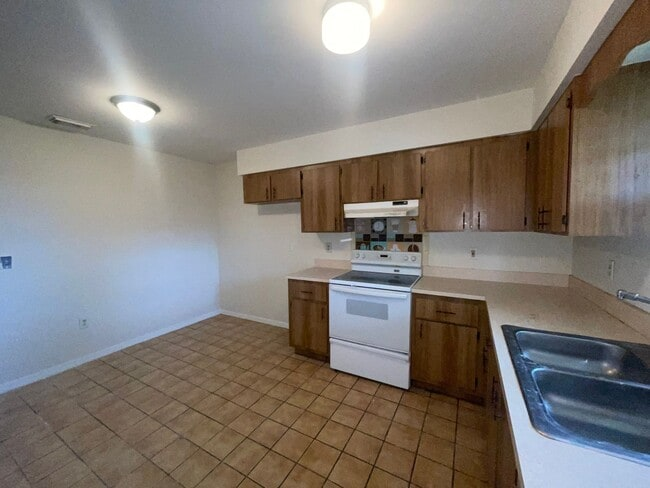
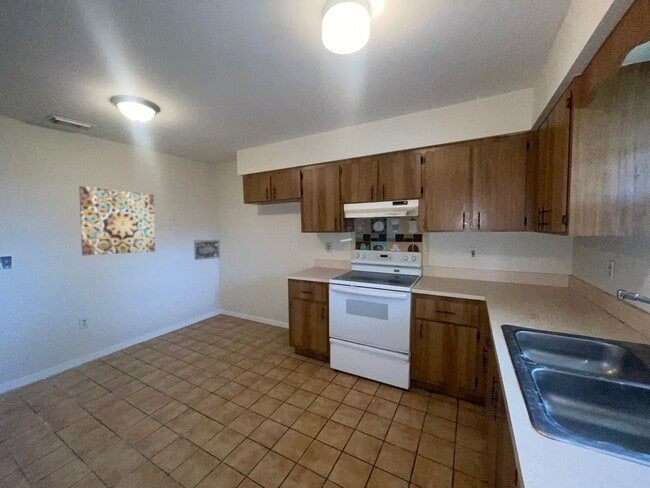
+ wall art [78,185,156,256]
+ wall art [193,239,221,261]
